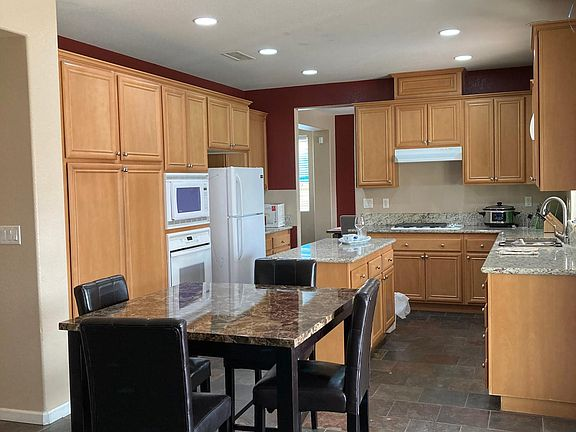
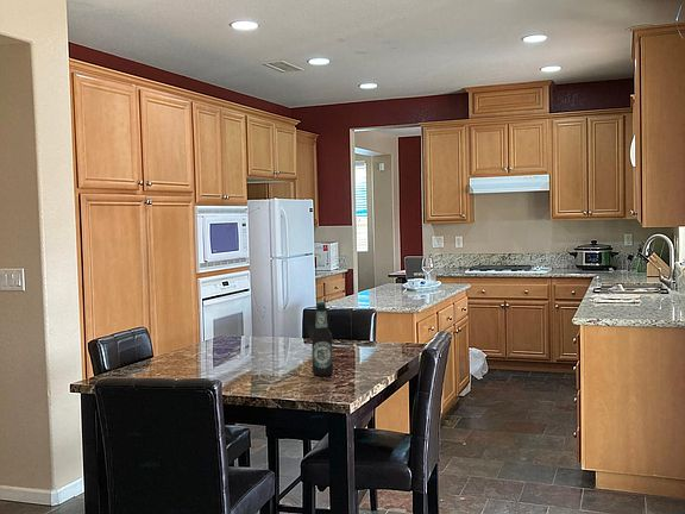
+ bottle [310,301,334,377]
